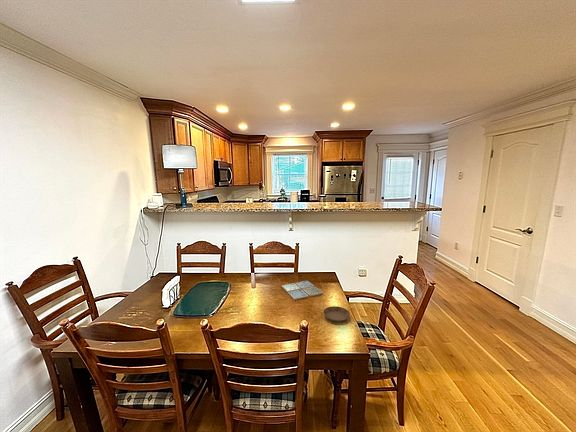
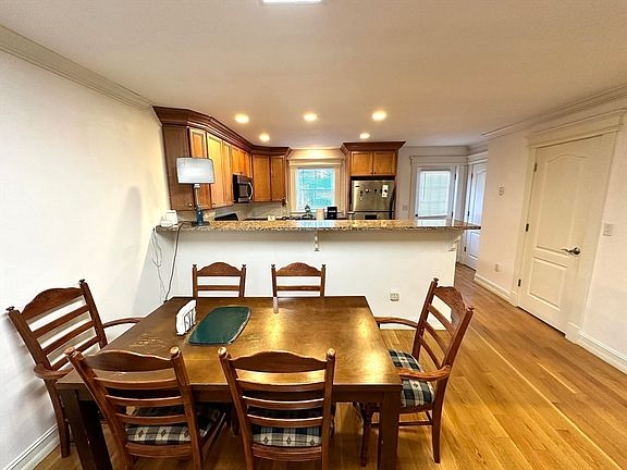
- drink coaster [281,280,324,301]
- saucer [322,305,351,323]
